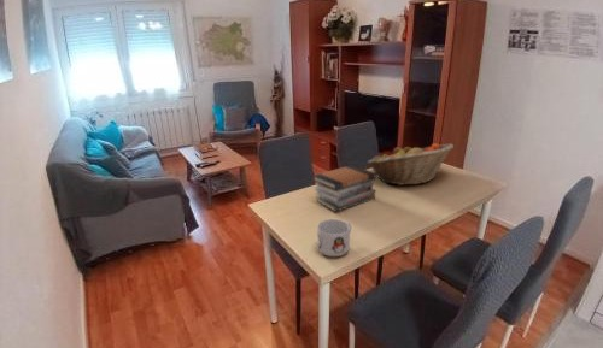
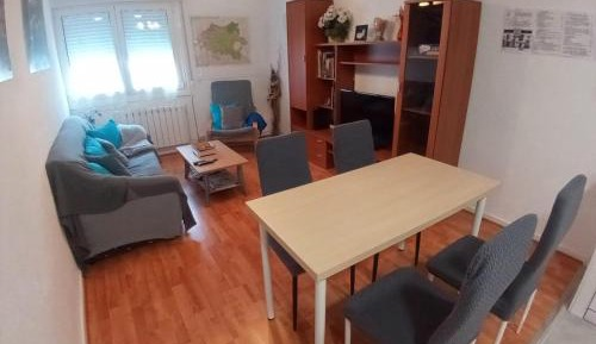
- fruit basket [365,142,455,187]
- book stack [311,164,377,213]
- mug [316,218,352,258]
